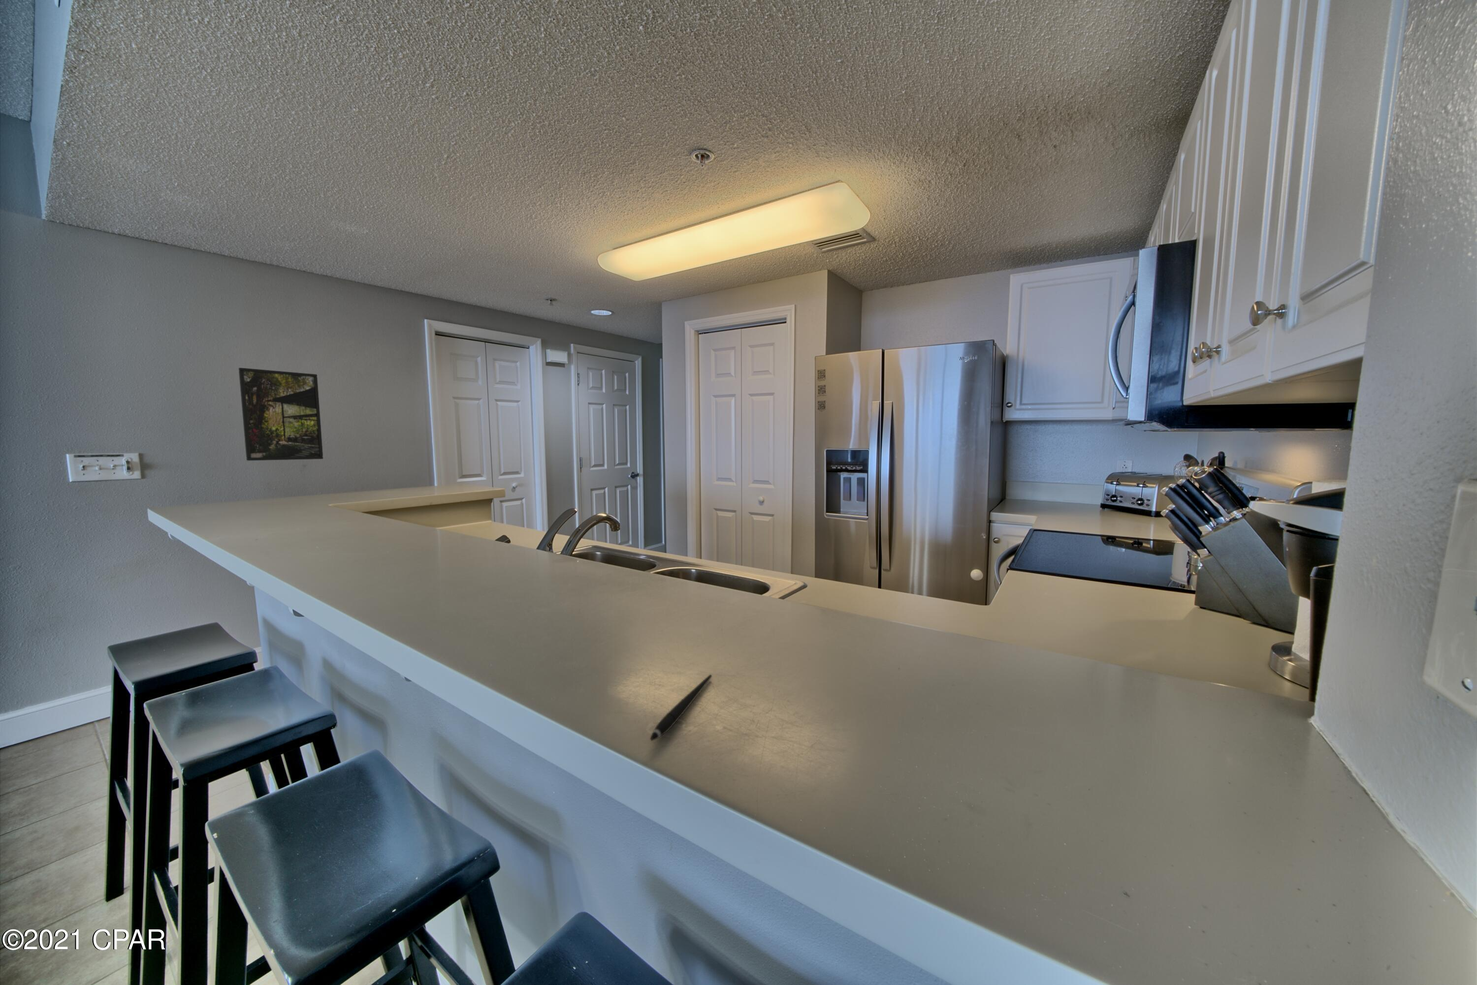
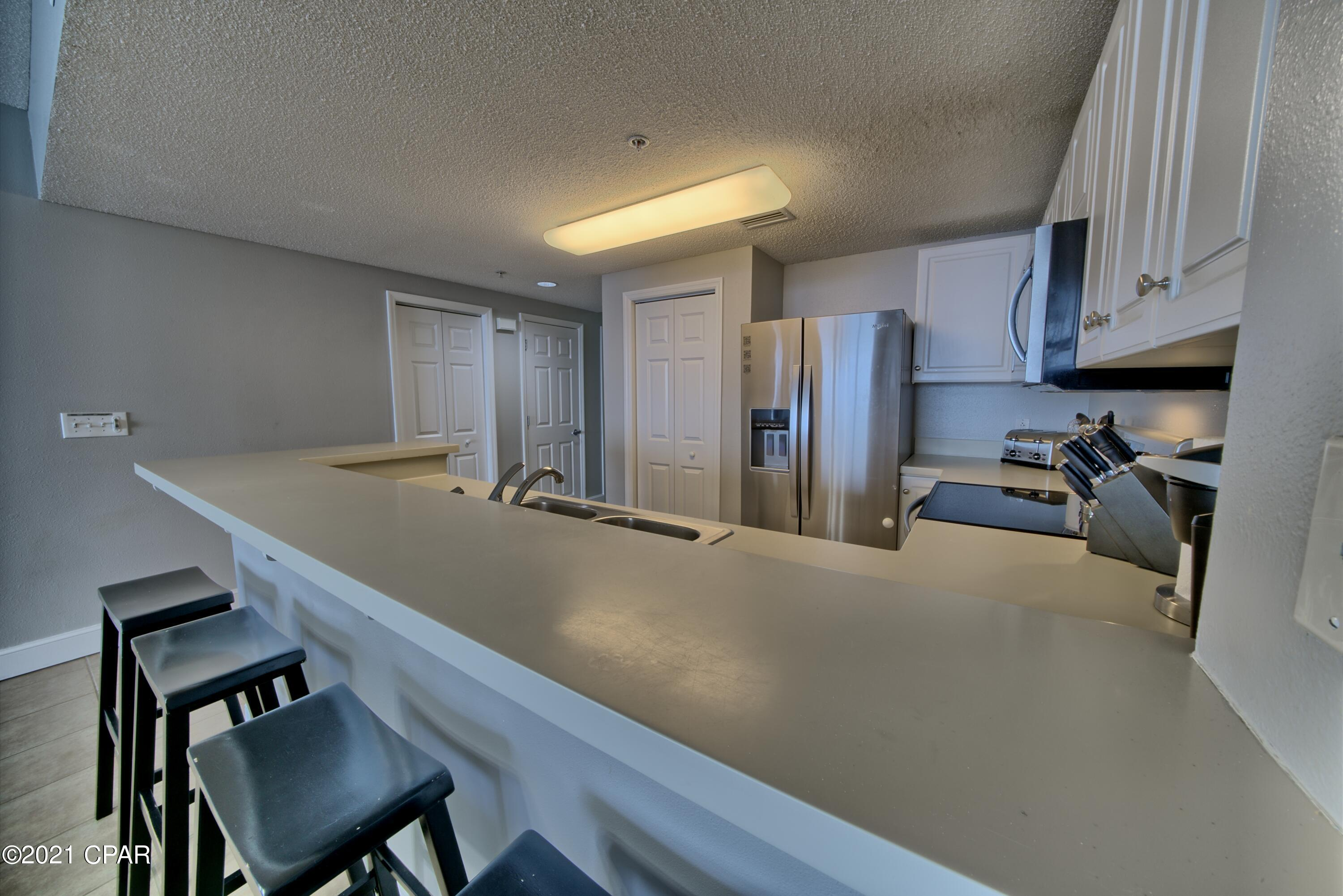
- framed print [239,367,323,461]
- pen [650,674,713,741]
